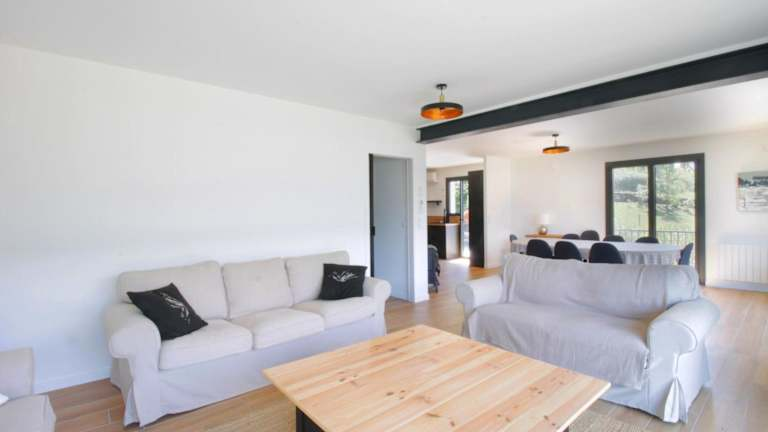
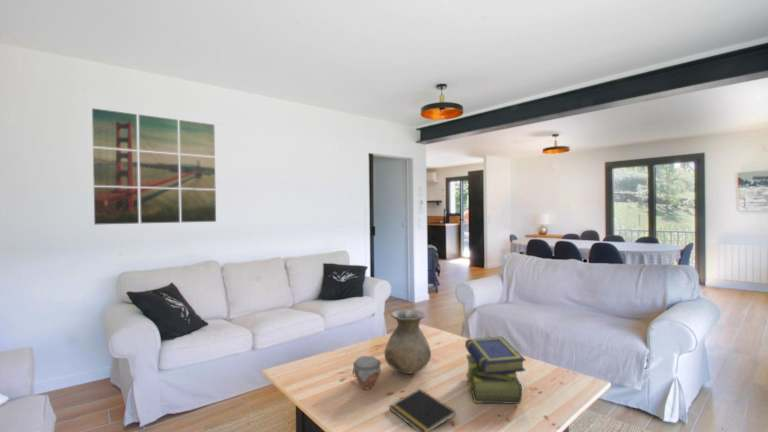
+ stack of books [464,336,527,405]
+ notepad [388,388,457,432]
+ jar [351,355,382,390]
+ vase [383,308,432,375]
+ wall art [91,107,217,226]
